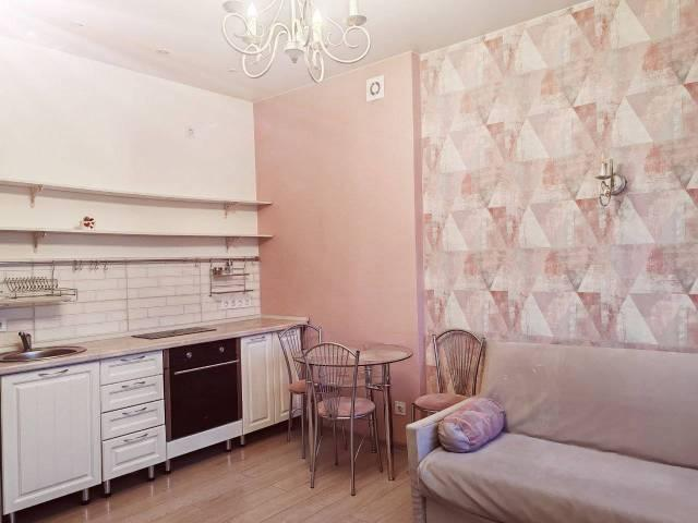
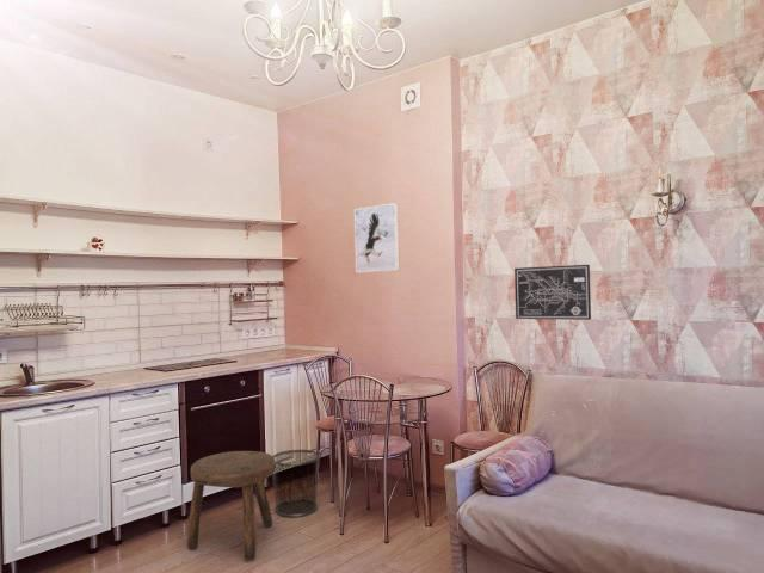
+ wall art [513,264,592,321]
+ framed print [353,202,401,273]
+ stool [186,450,277,561]
+ waste bin [271,449,321,518]
